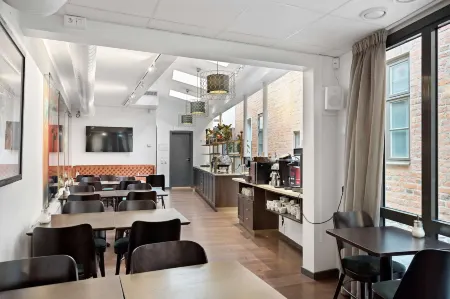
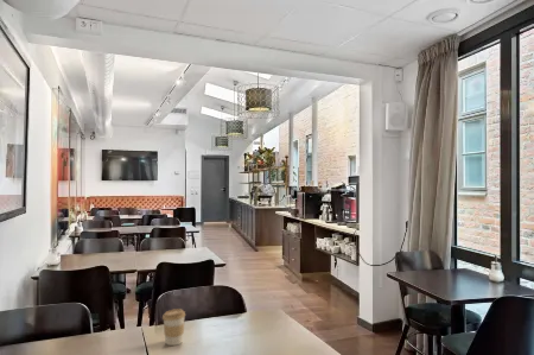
+ coffee cup [161,308,186,347]
